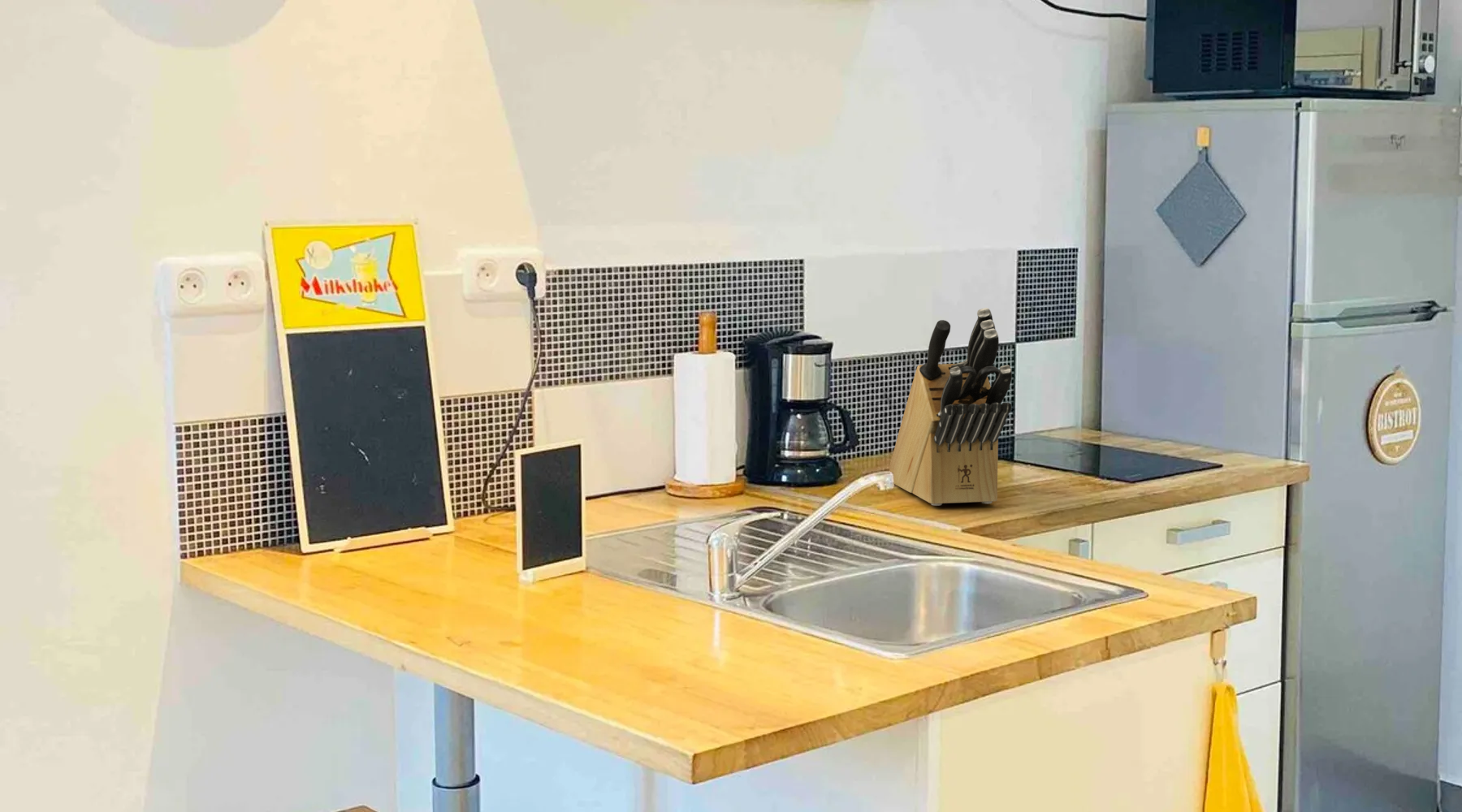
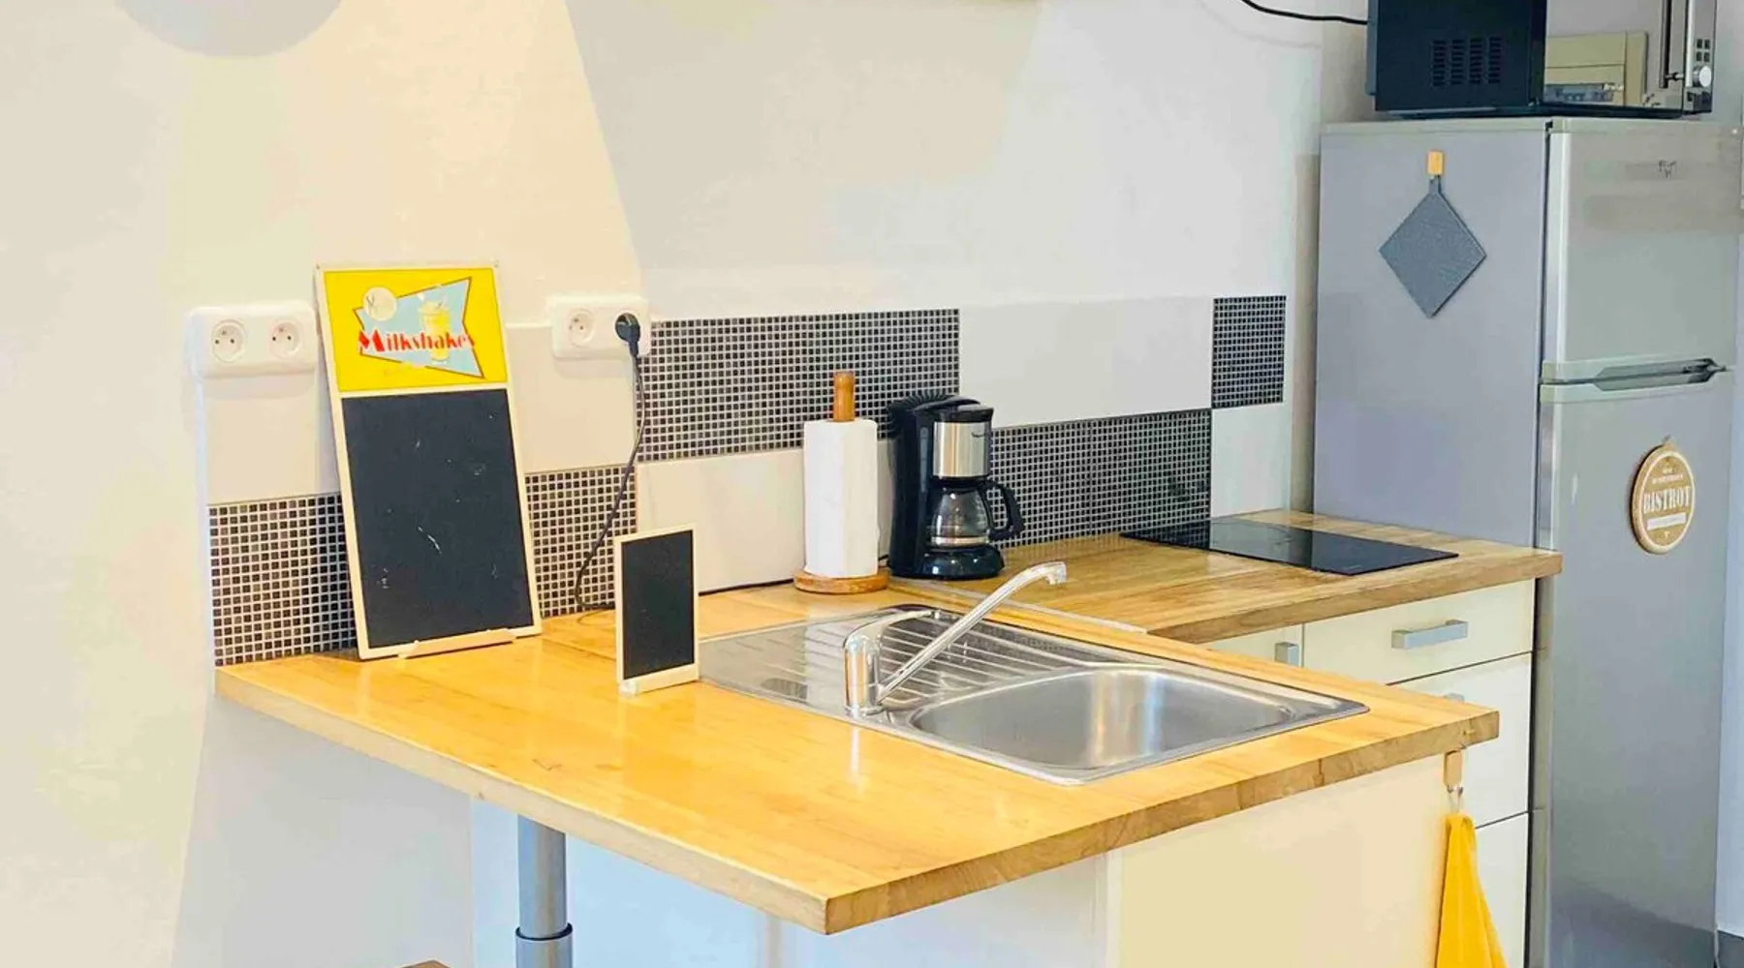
- knife block [889,307,1013,507]
